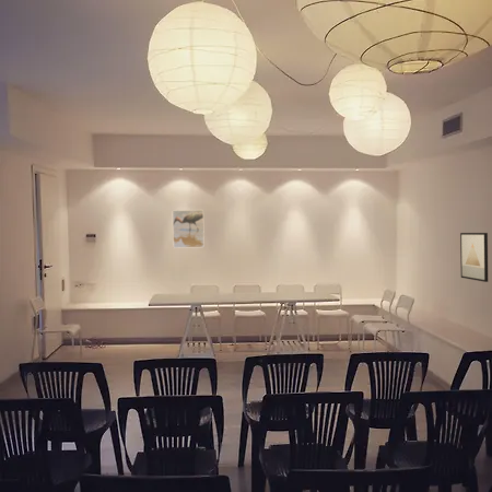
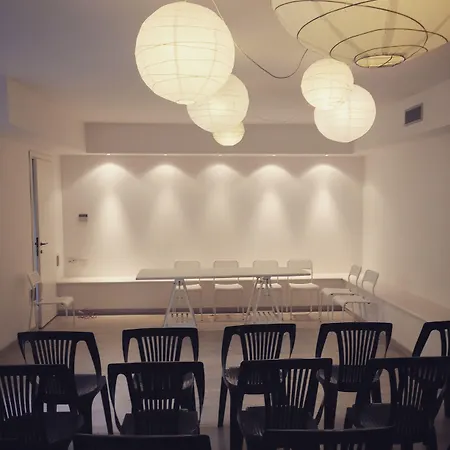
- wall art [459,232,489,283]
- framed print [172,209,206,249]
